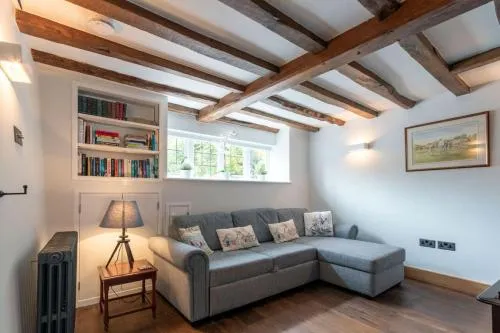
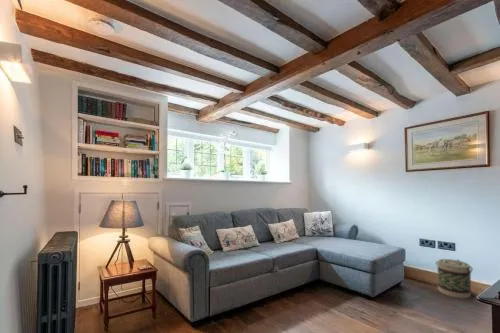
+ basket [435,258,474,299]
